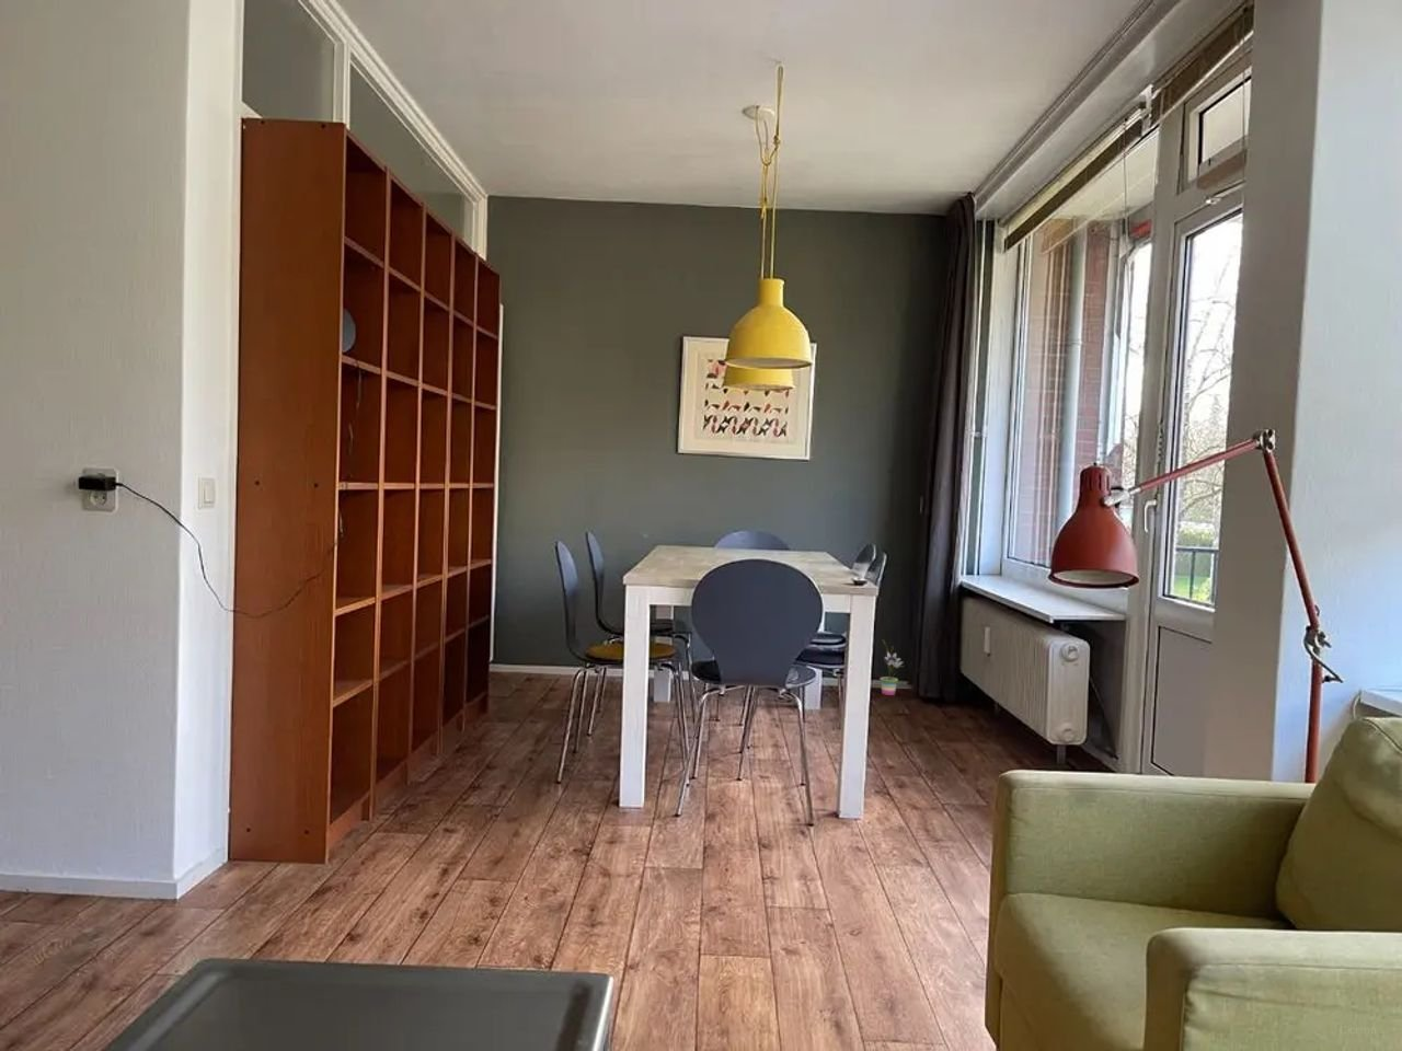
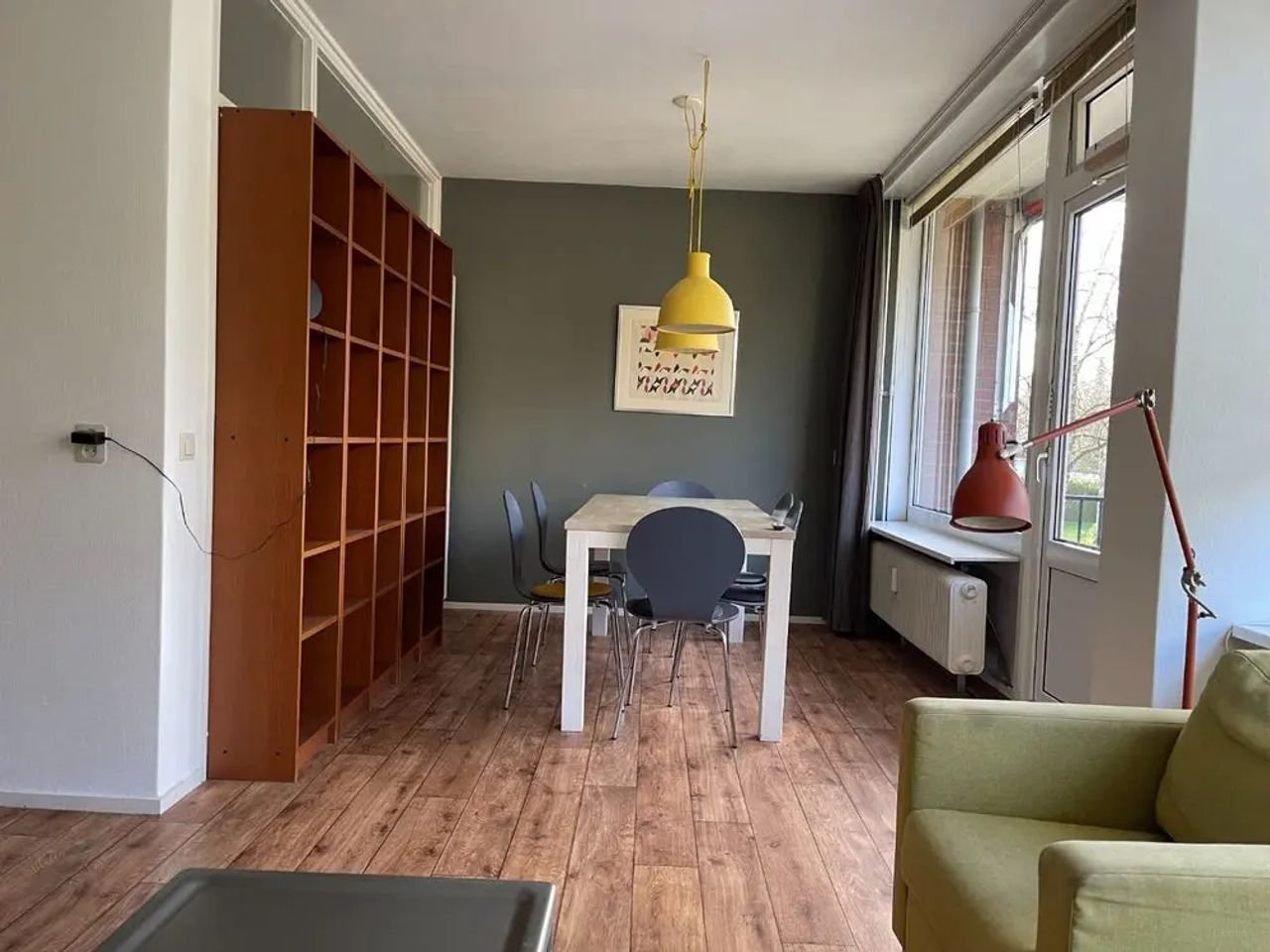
- potted plant [879,638,905,697]
